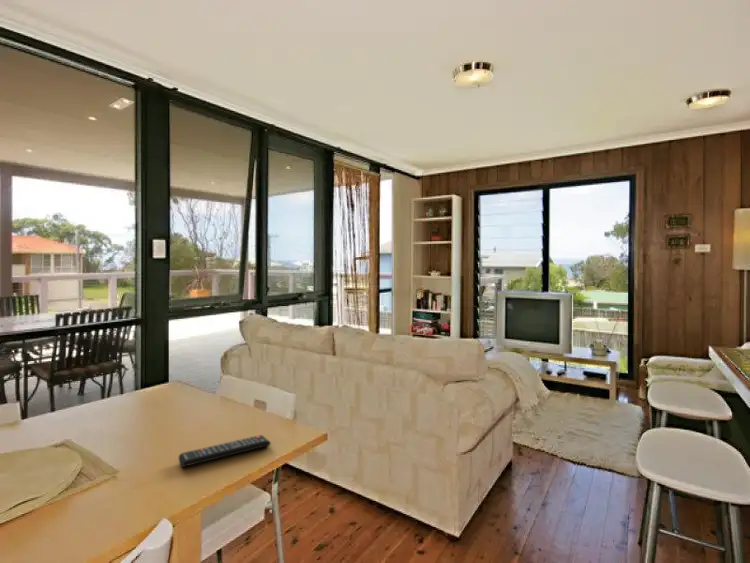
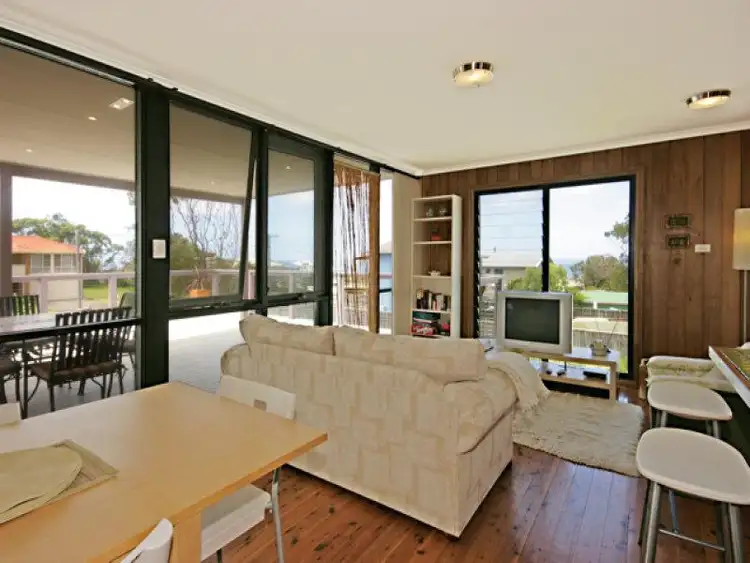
- remote control [178,434,272,468]
